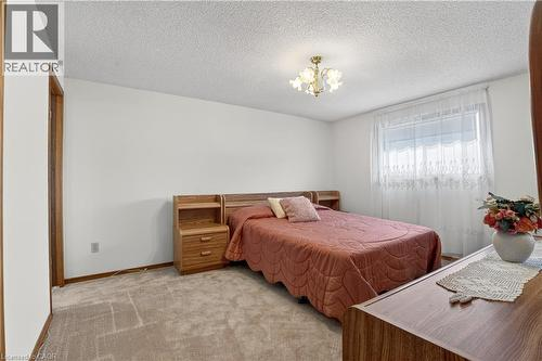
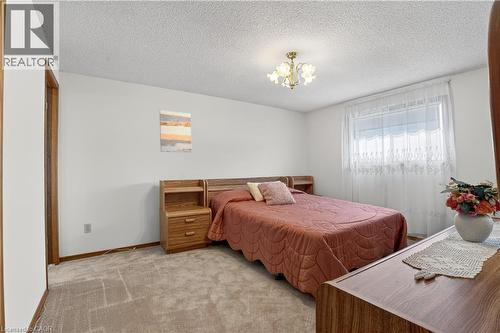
+ wall art [159,109,192,153]
